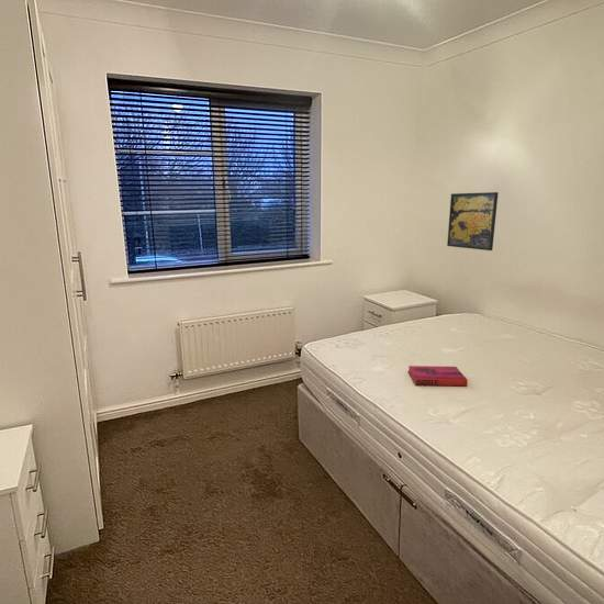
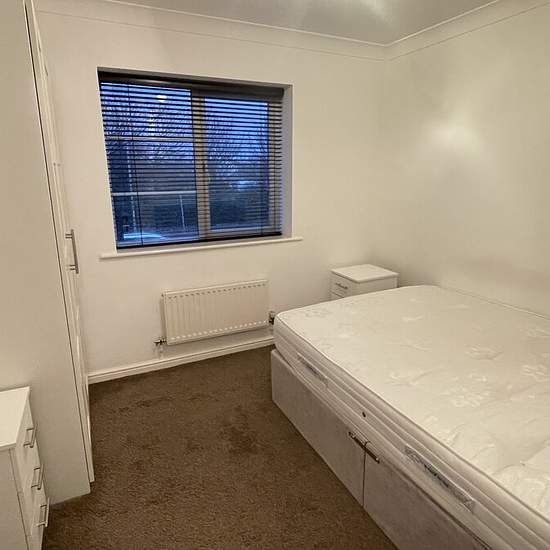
- hardback book [407,365,469,387]
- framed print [446,191,500,251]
